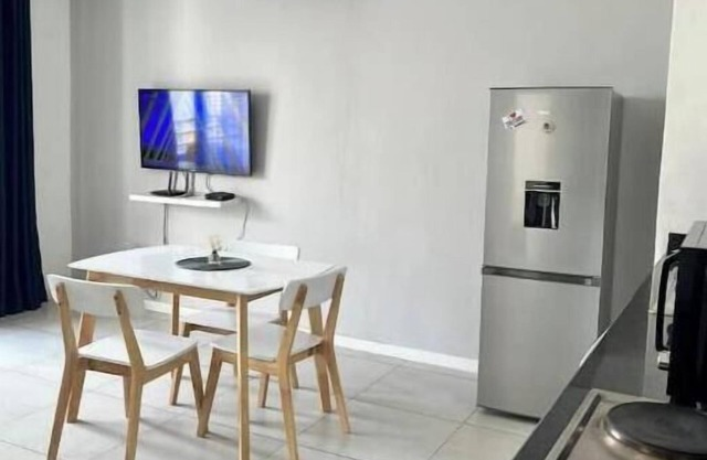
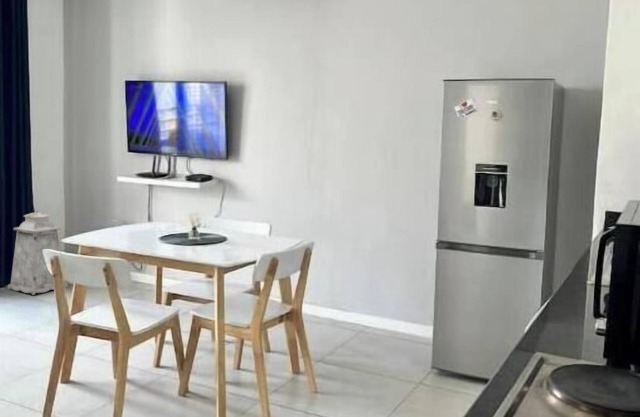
+ lantern [7,207,69,296]
